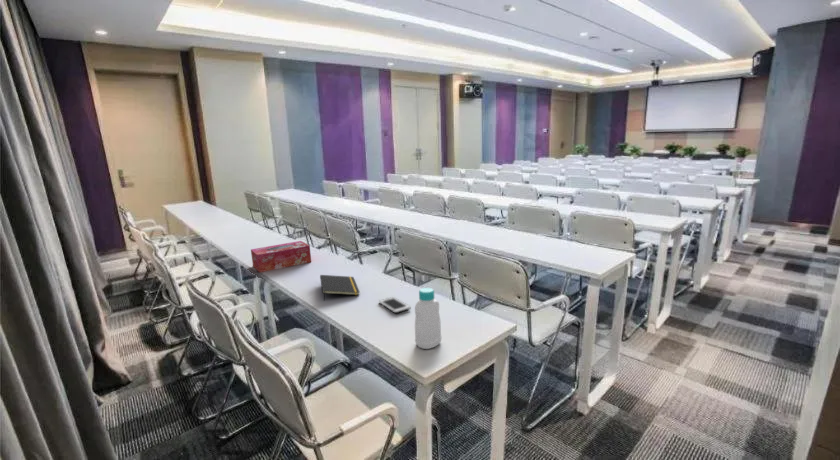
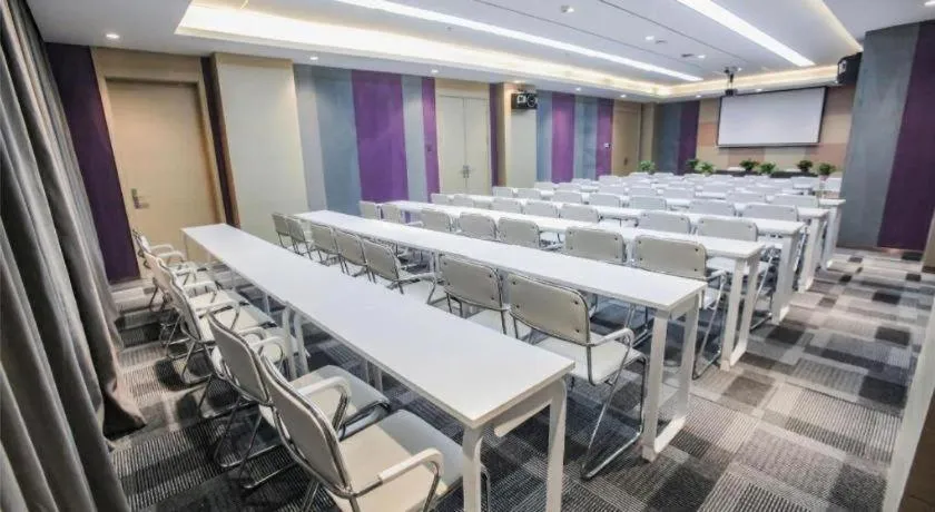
- cell phone [378,296,411,314]
- notepad [319,274,361,302]
- bottle [414,287,443,350]
- tissue box [250,240,312,273]
